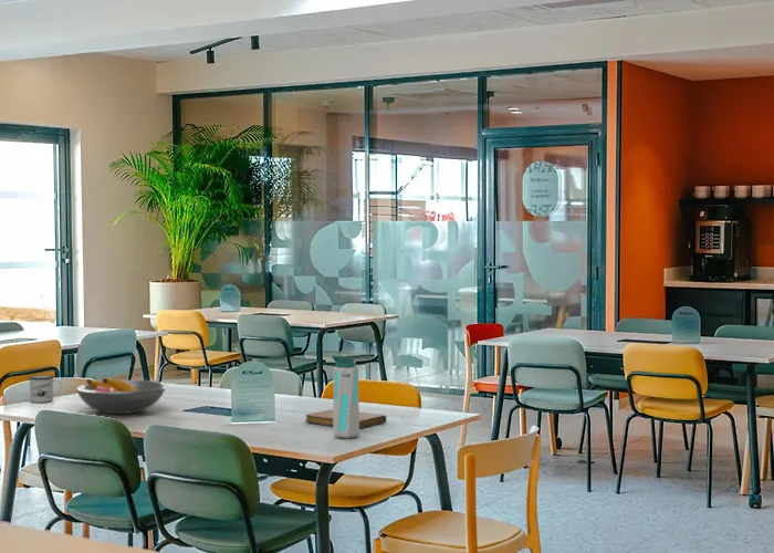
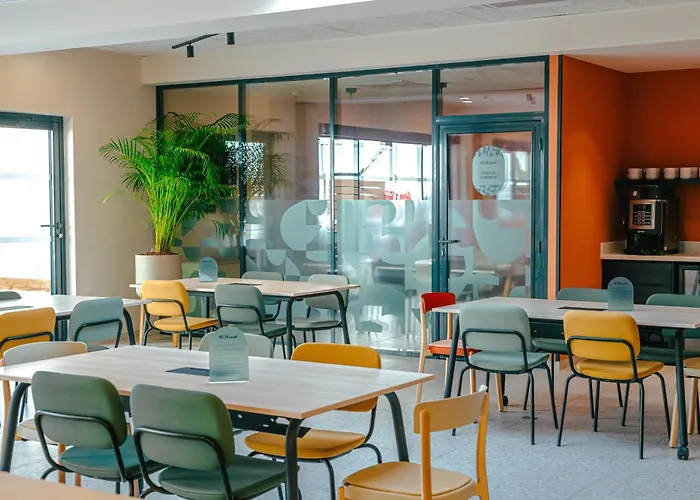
- mug [28,374,63,404]
- notebook [304,408,387,429]
- fruit bowl [75,377,168,415]
- water bottle [331,354,360,439]
